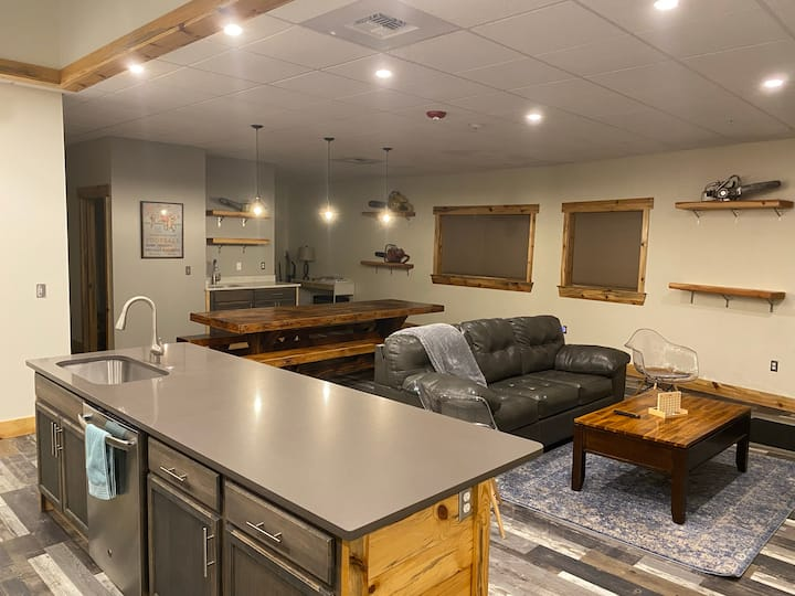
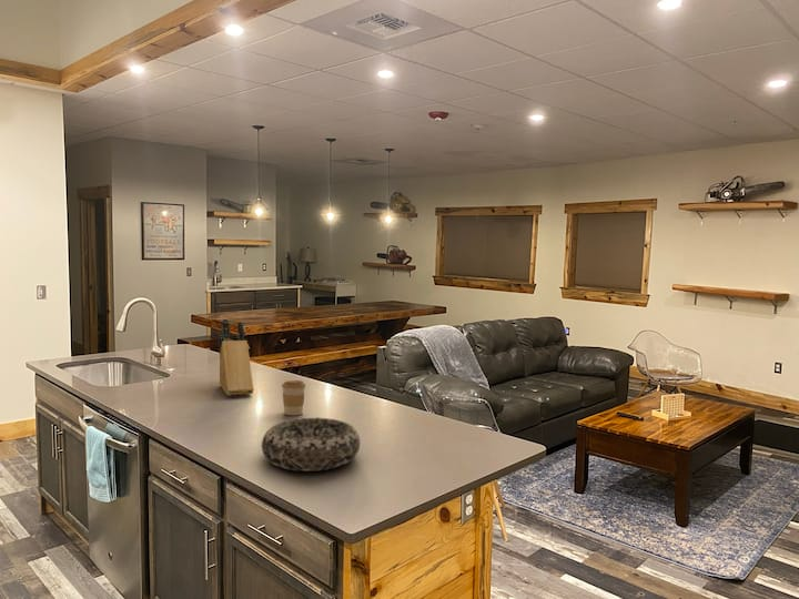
+ decorative bowl [261,417,361,473]
+ knife block [218,317,255,397]
+ coffee cup [281,379,307,416]
